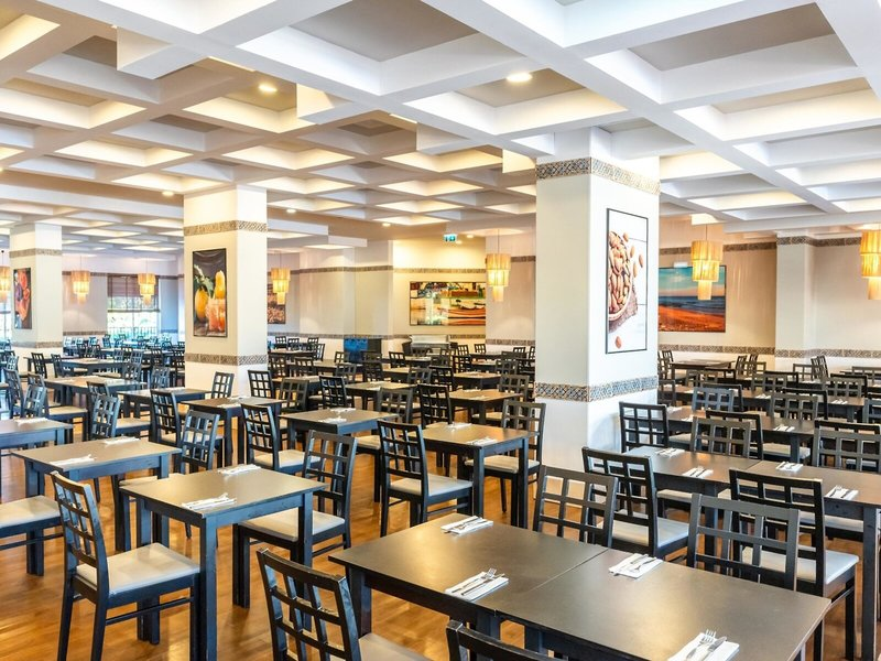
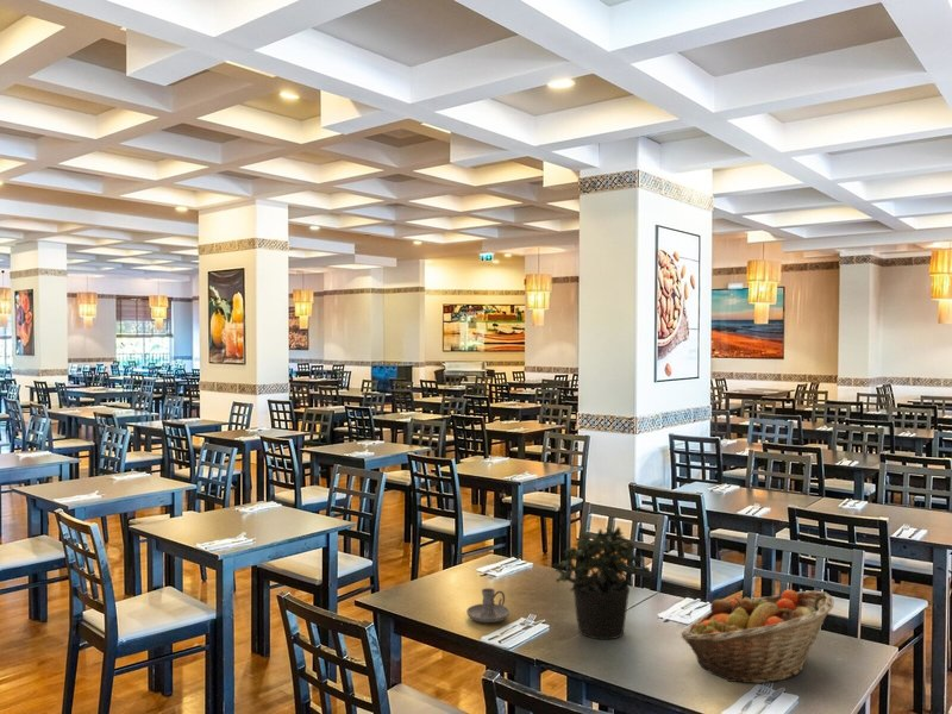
+ fruit basket [679,588,835,684]
+ candle holder [465,587,511,624]
+ potted plant [550,526,651,640]
